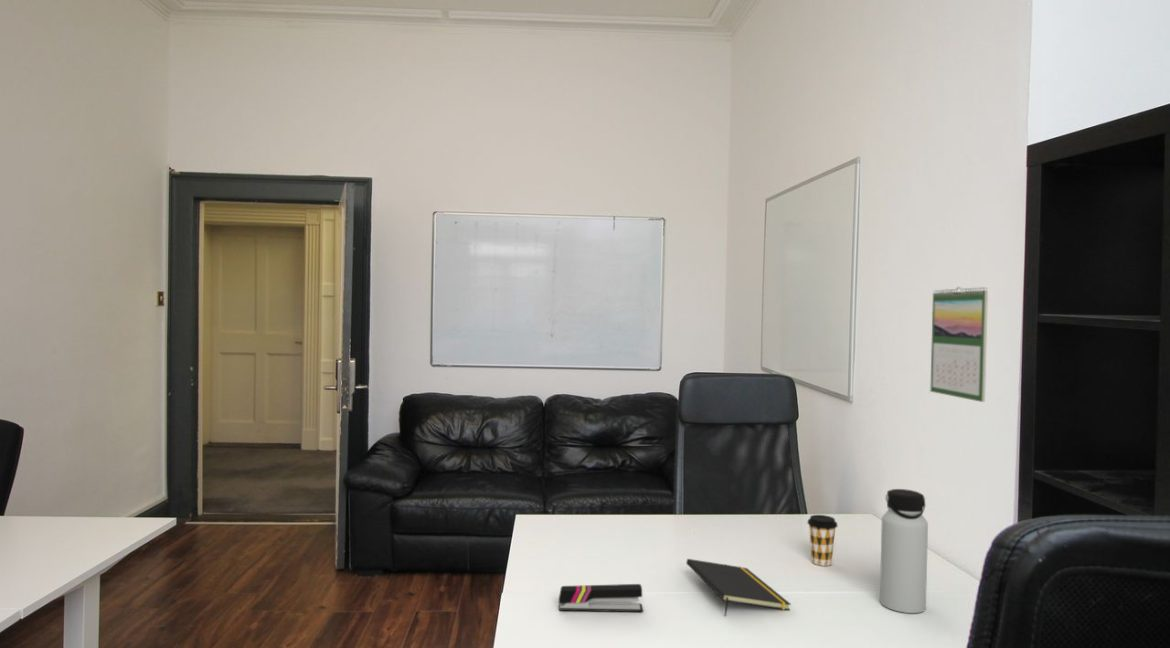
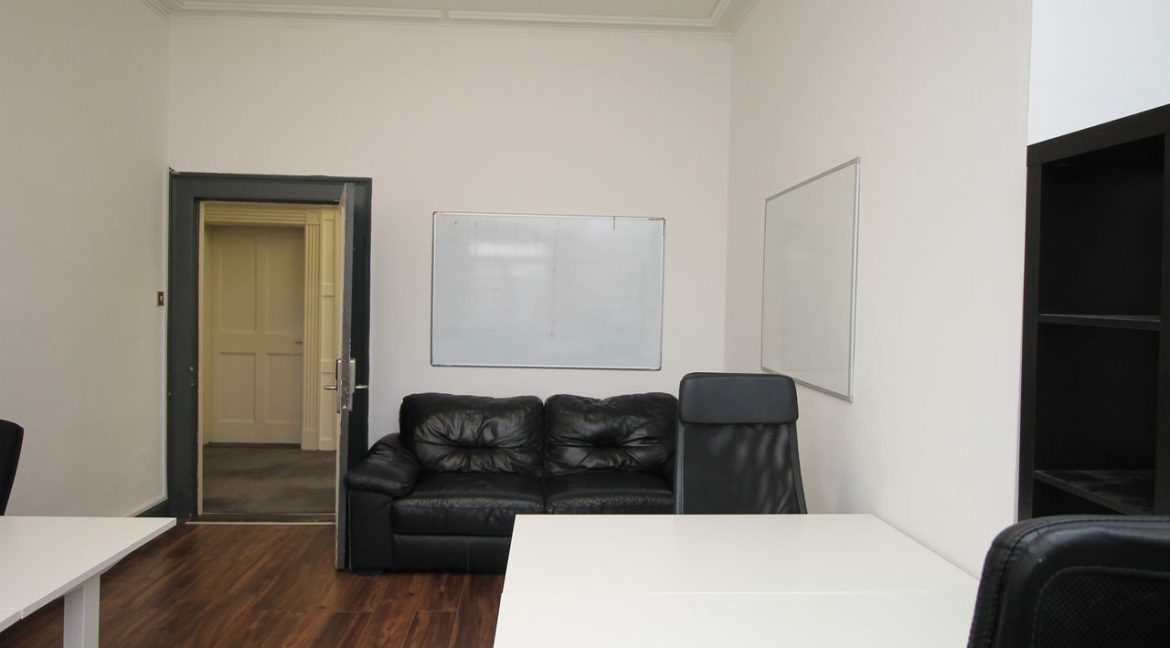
- coffee cup [806,514,839,567]
- notepad [685,558,792,617]
- stapler [558,583,644,613]
- calendar [929,286,989,403]
- water bottle [879,488,929,614]
